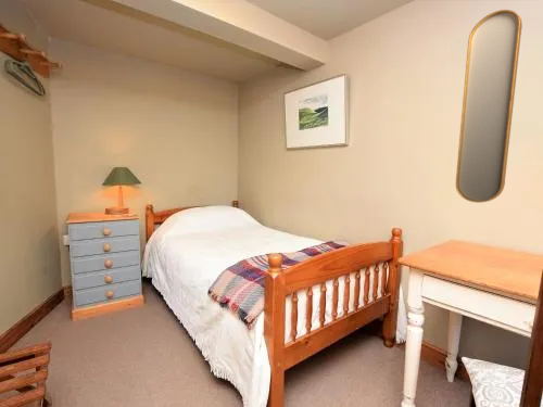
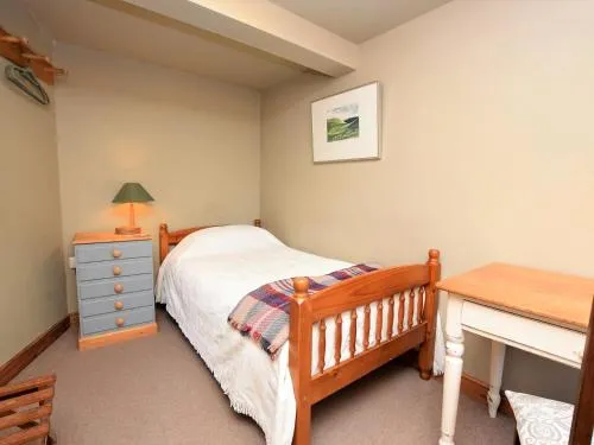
- home mirror [455,9,523,204]
